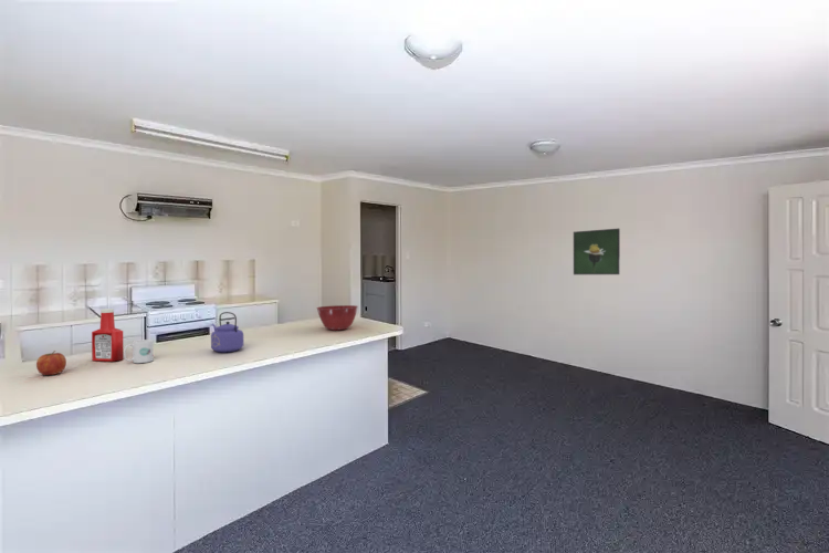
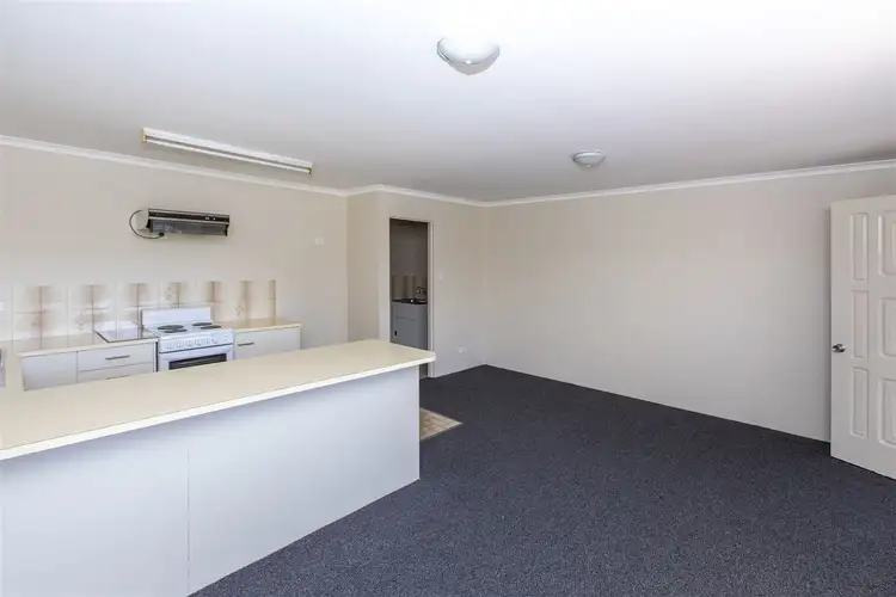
- fruit [35,349,67,376]
- mixing bowl [316,304,359,331]
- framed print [573,228,621,275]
- kettle [210,311,244,353]
- mug [123,338,155,364]
- soap bottle [91,307,125,363]
